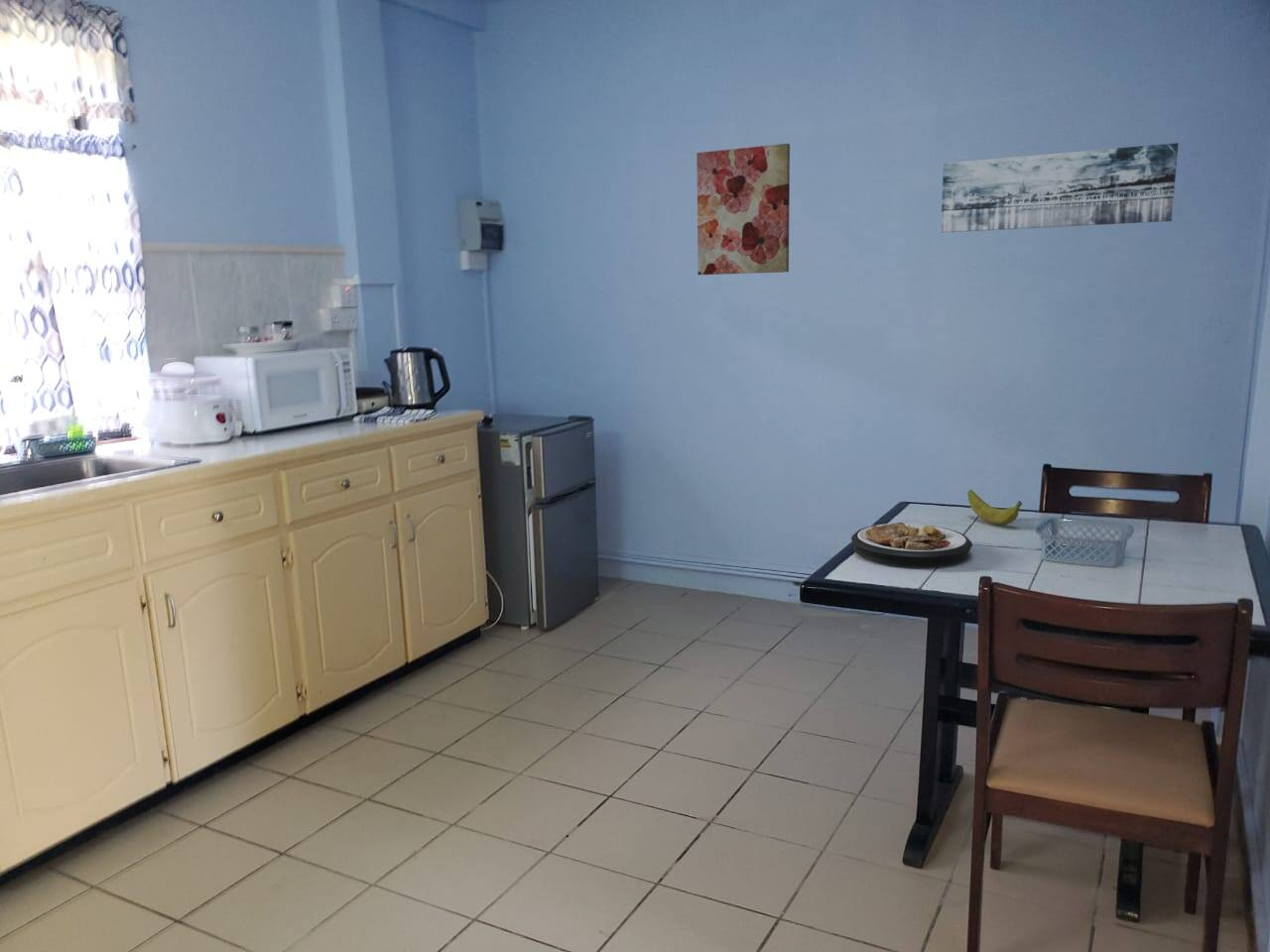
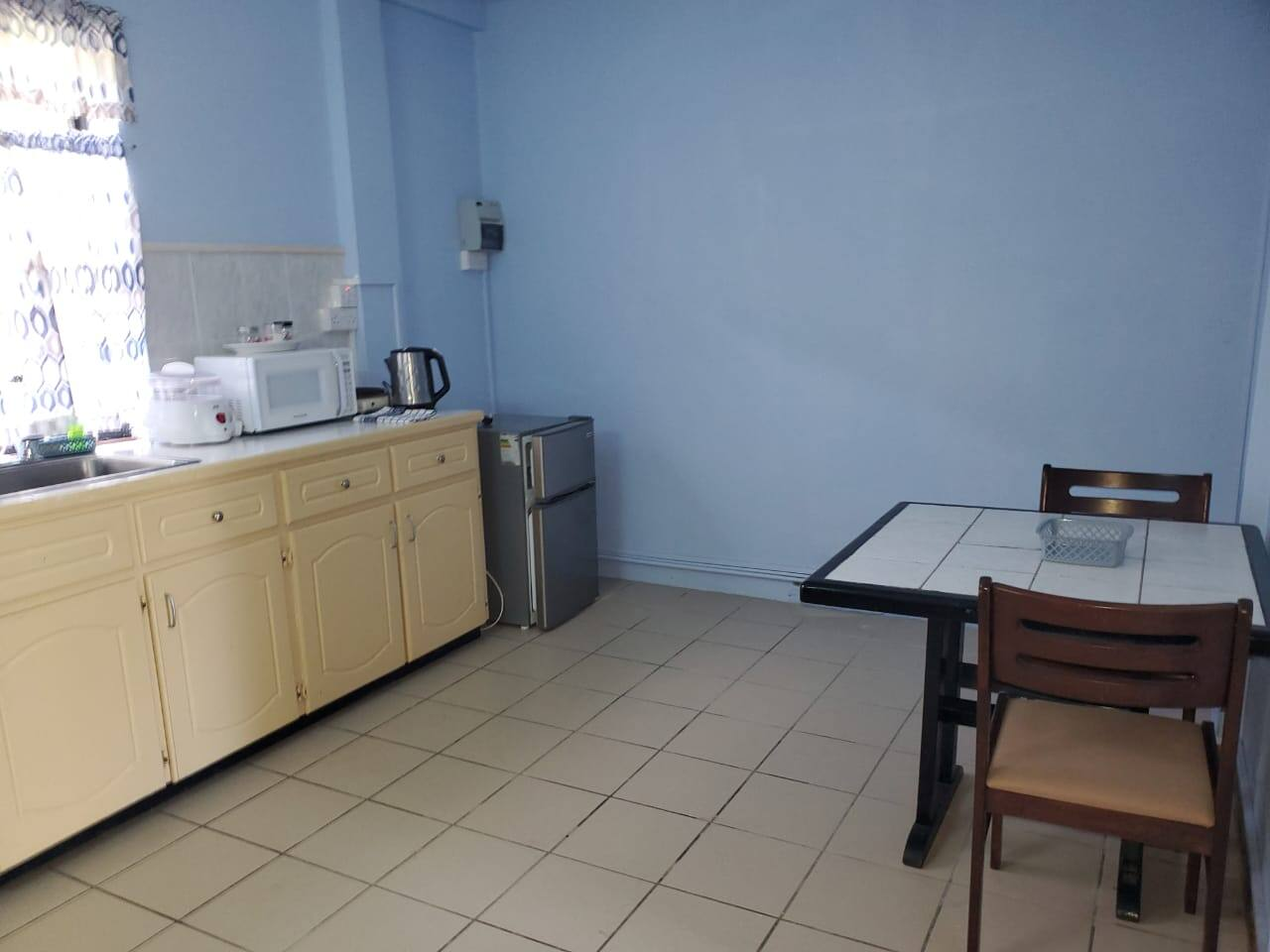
- banana [966,489,1023,526]
- wall art [696,143,791,276]
- plate [850,522,973,568]
- wall art [940,142,1180,234]
